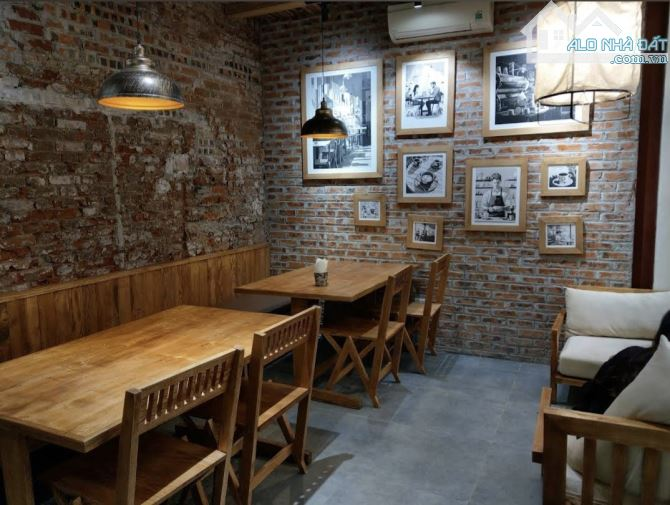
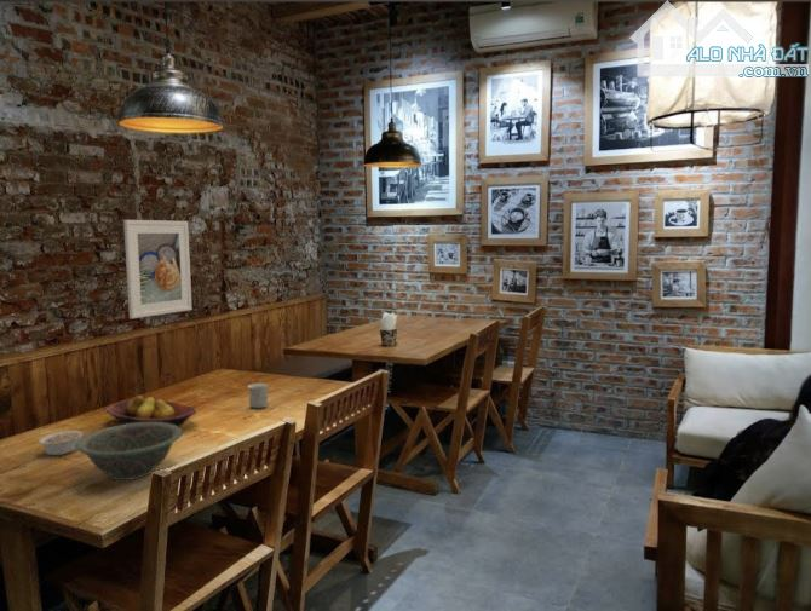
+ mug [247,382,270,409]
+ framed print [122,219,194,319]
+ decorative bowl [75,422,183,482]
+ legume [38,427,92,456]
+ fruit bowl [105,394,197,428]
